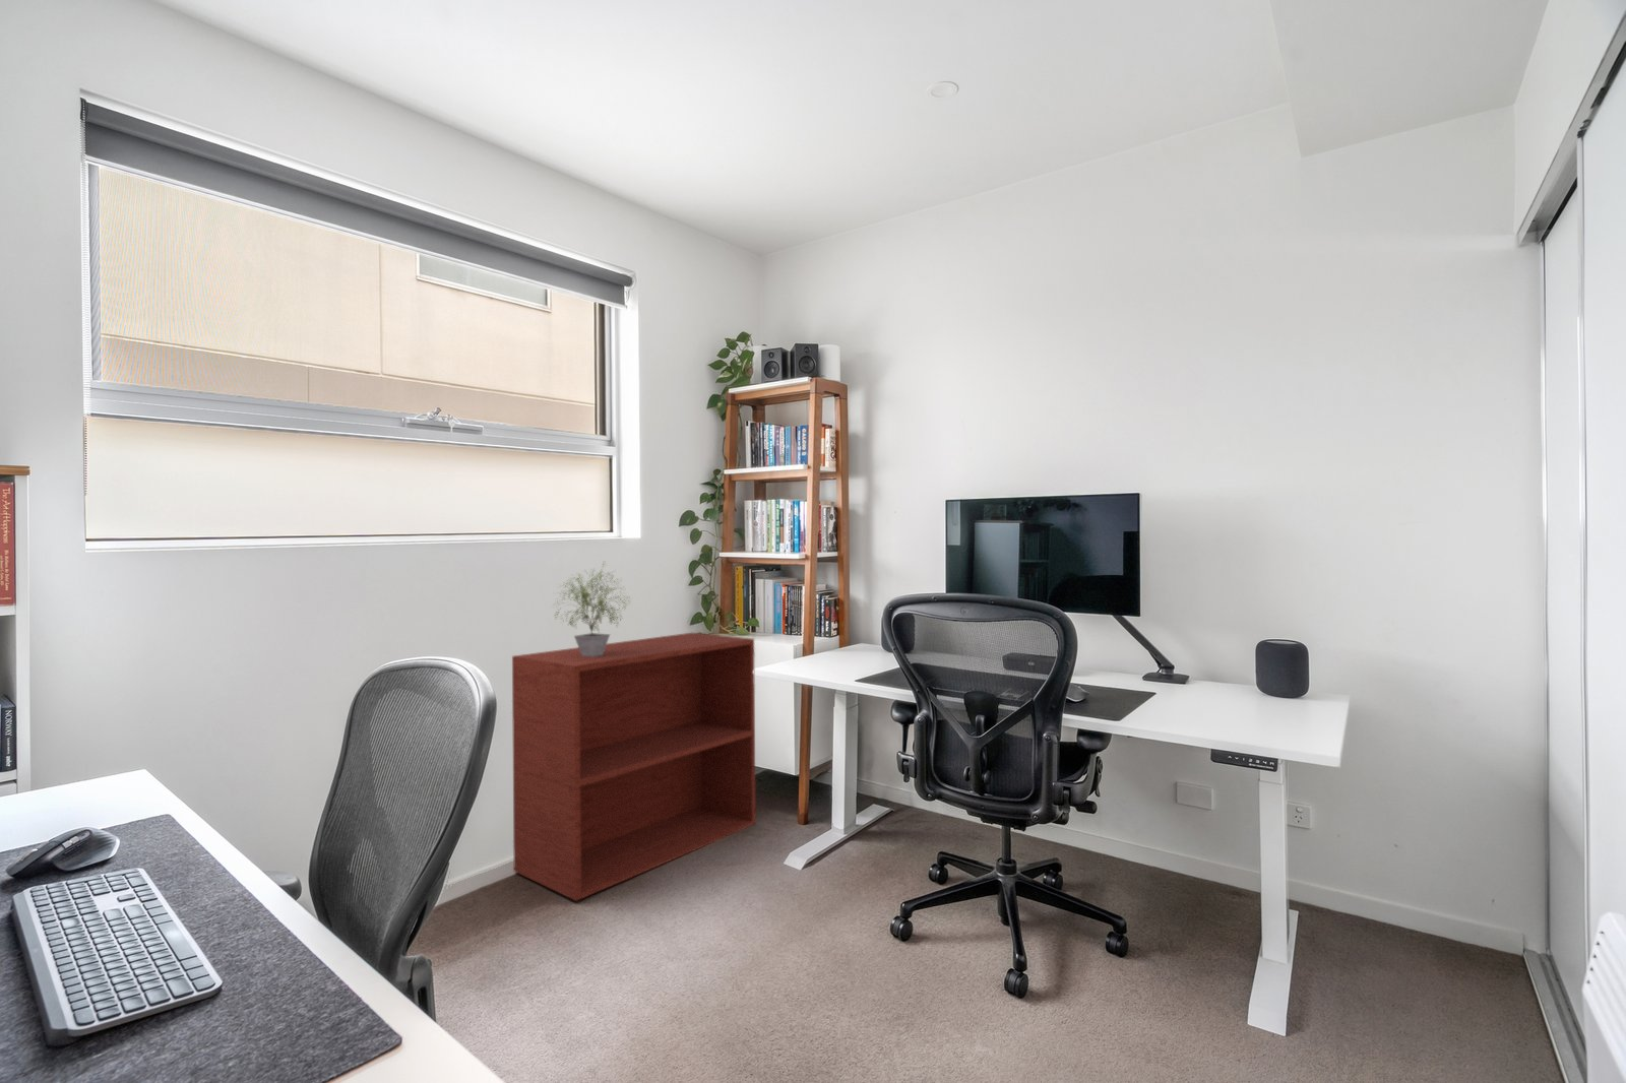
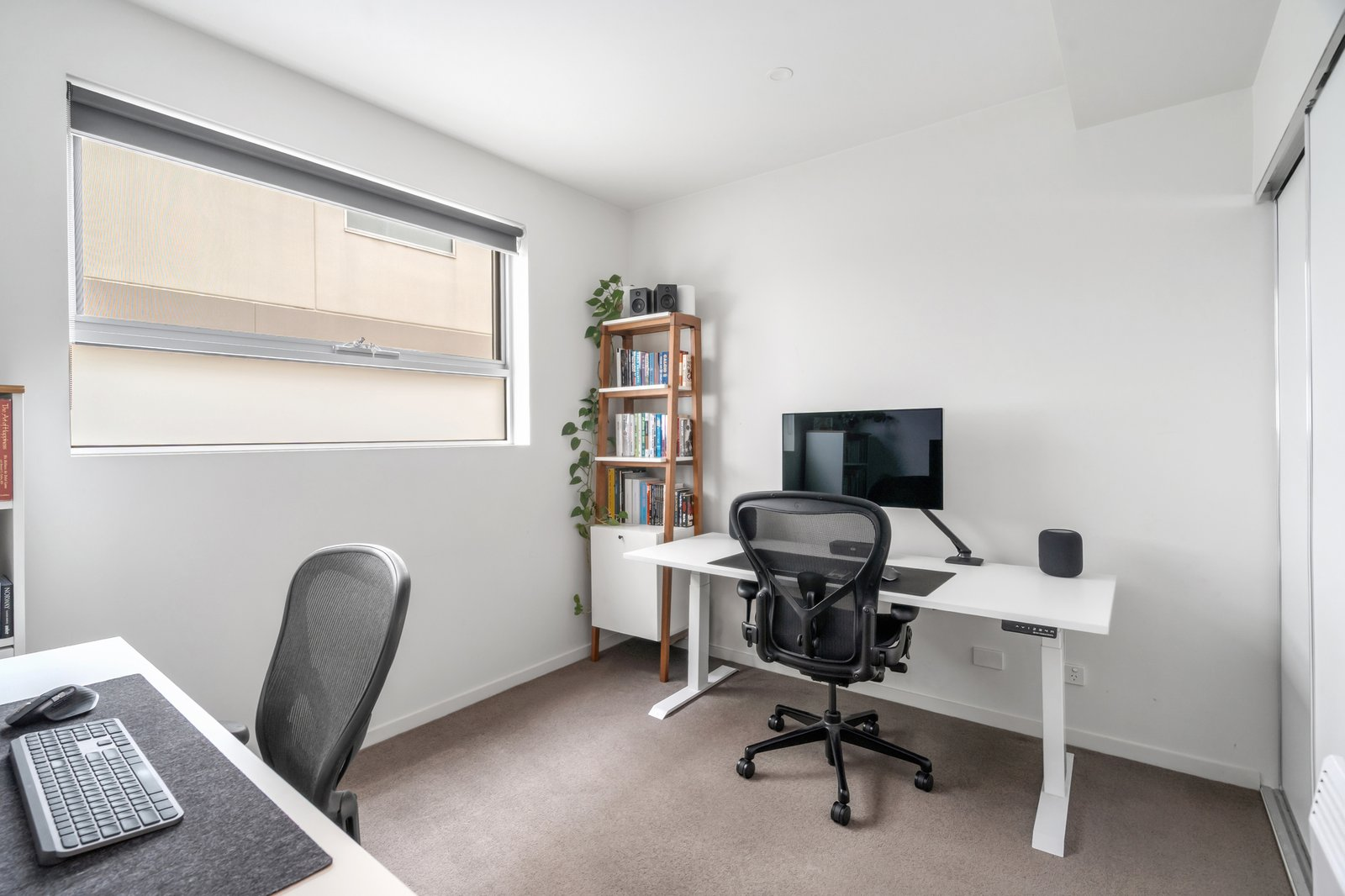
- potted plant [551,560,632,658]
- tv stand [511,632,756,902]
